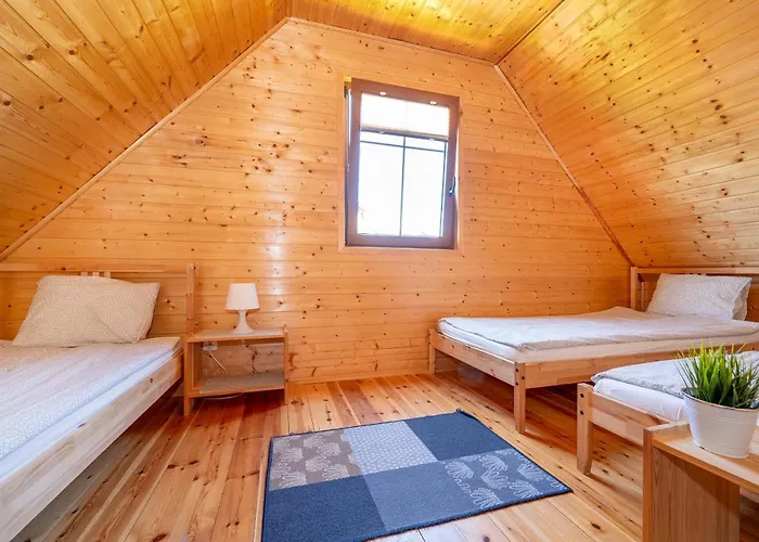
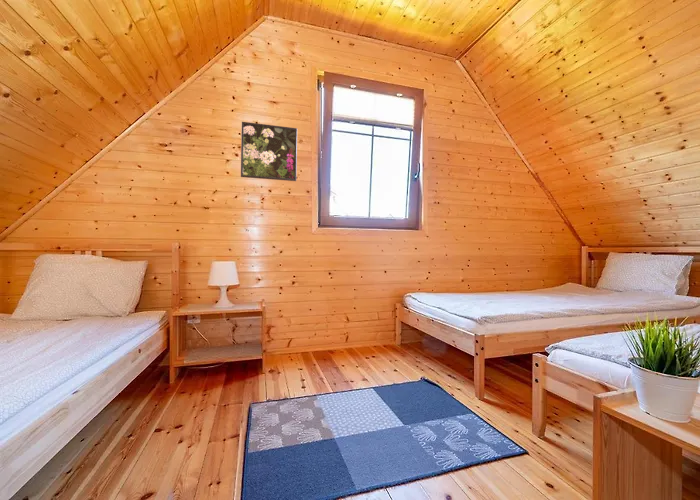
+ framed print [240,121,298,182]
